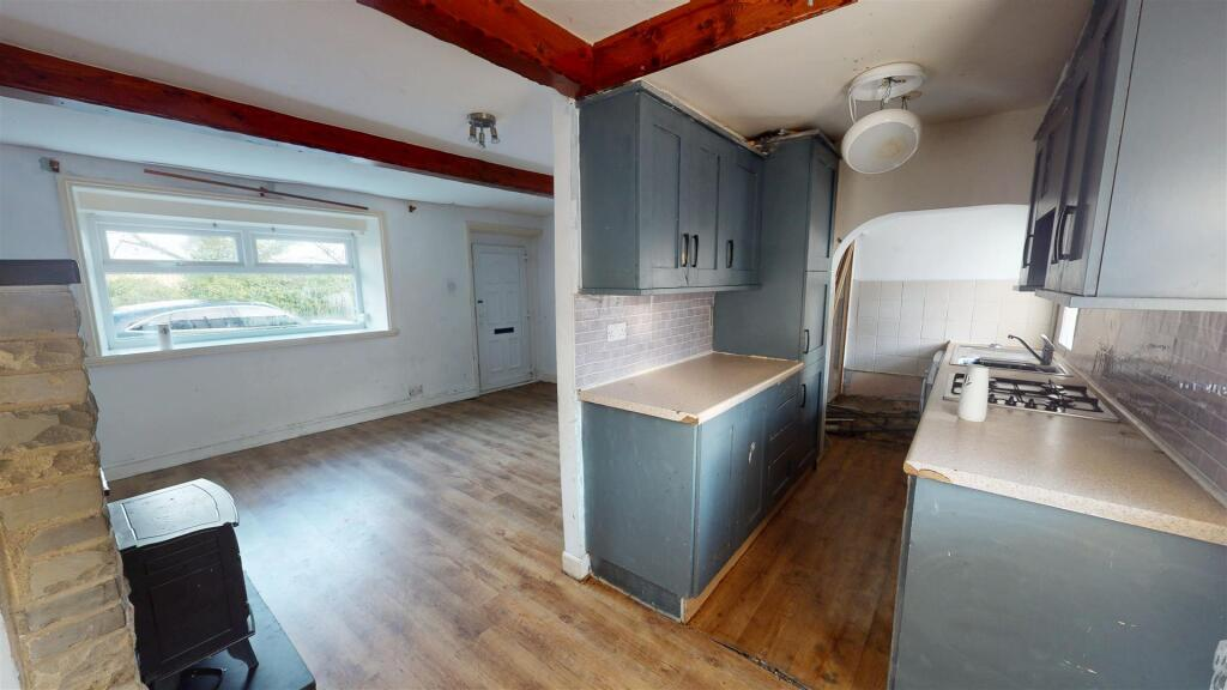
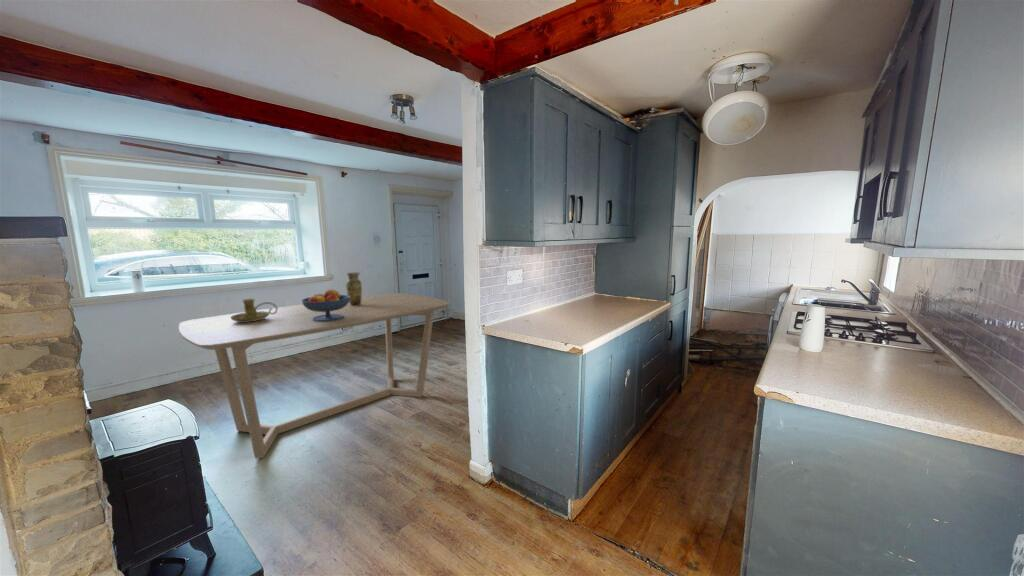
+ vase [345,271,363,306]
+ candle holder [230,298,278,322]
+ dining table [178,292,451,460]
+ fruit bowl [300,288,351,321]
